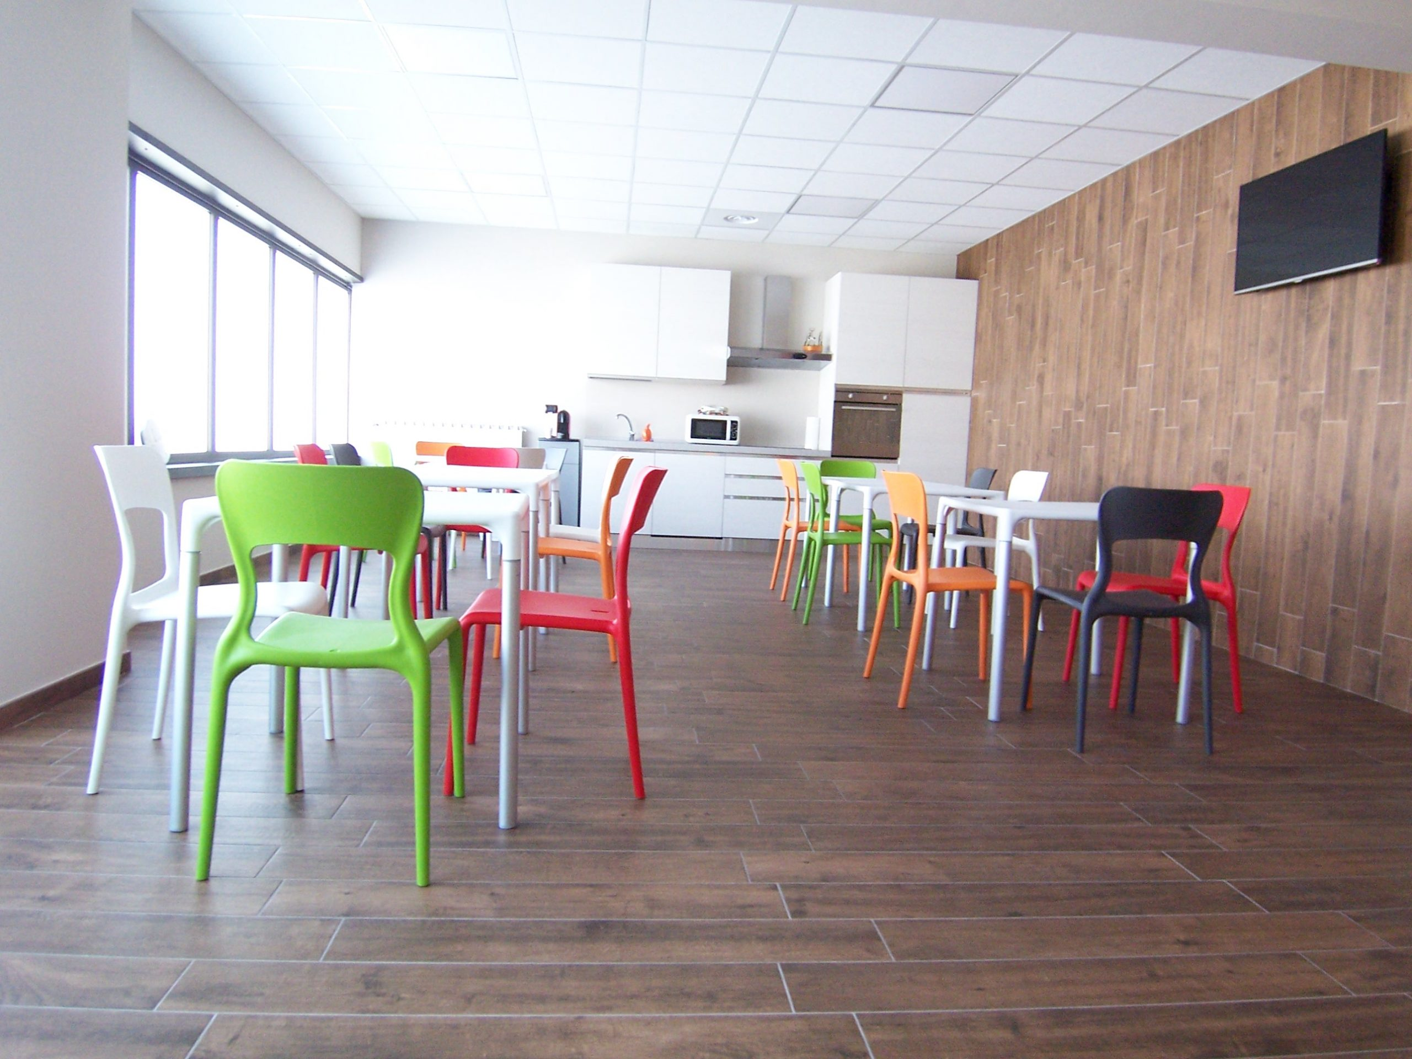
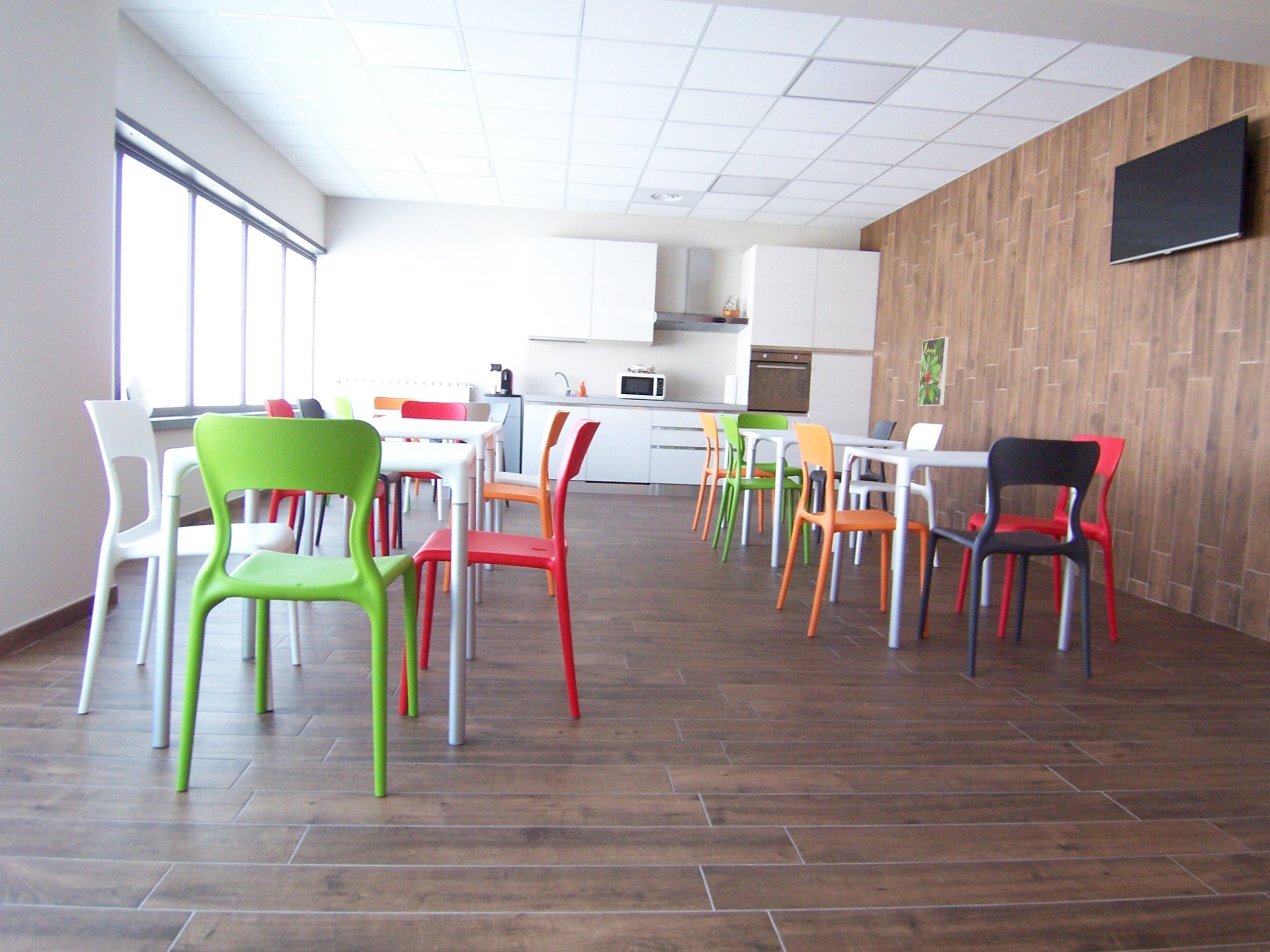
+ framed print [918,336,950,406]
